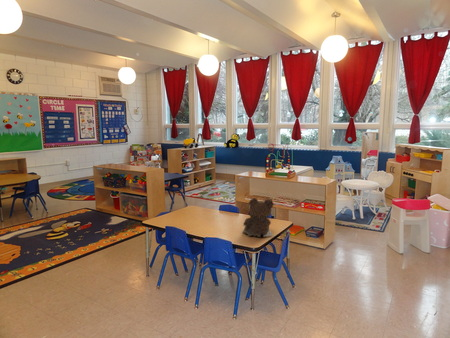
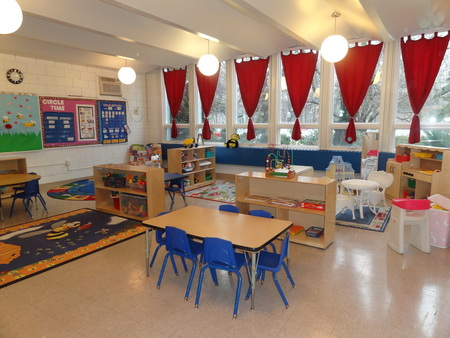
- teddy bear [242,197,275,238]
